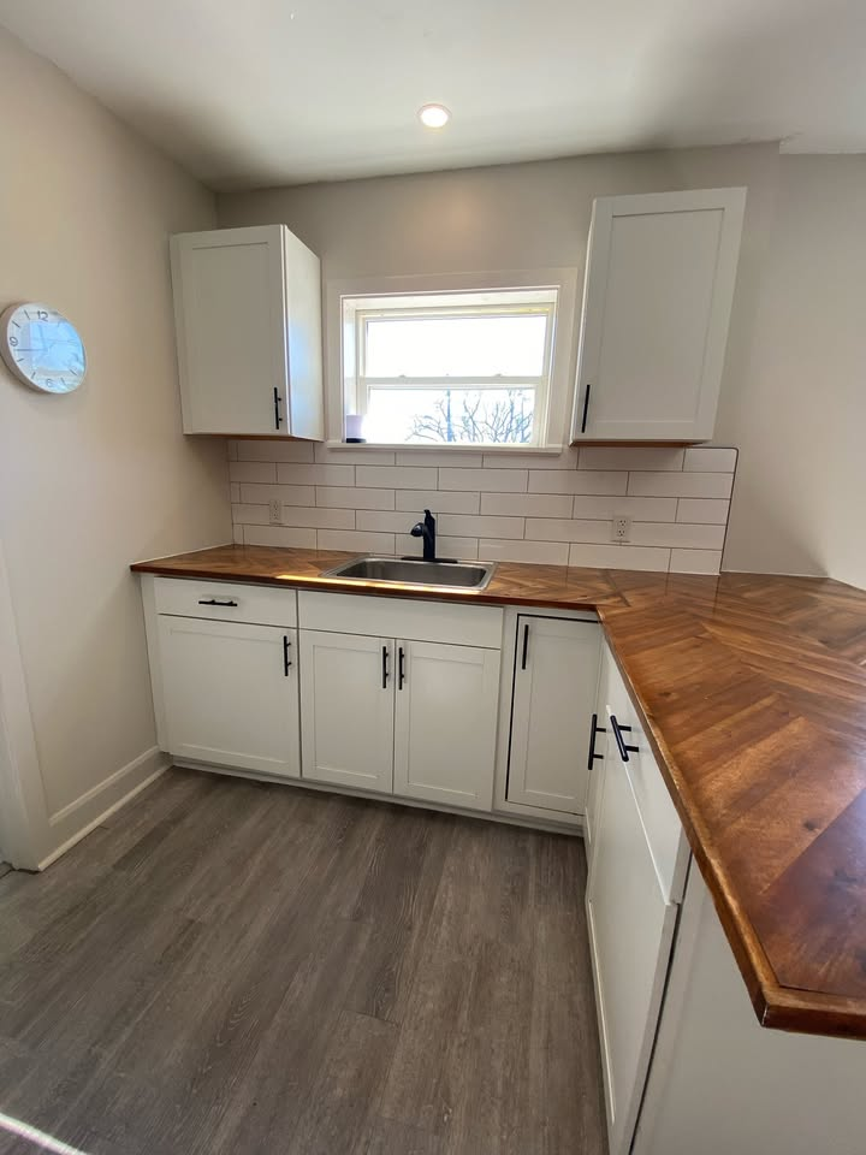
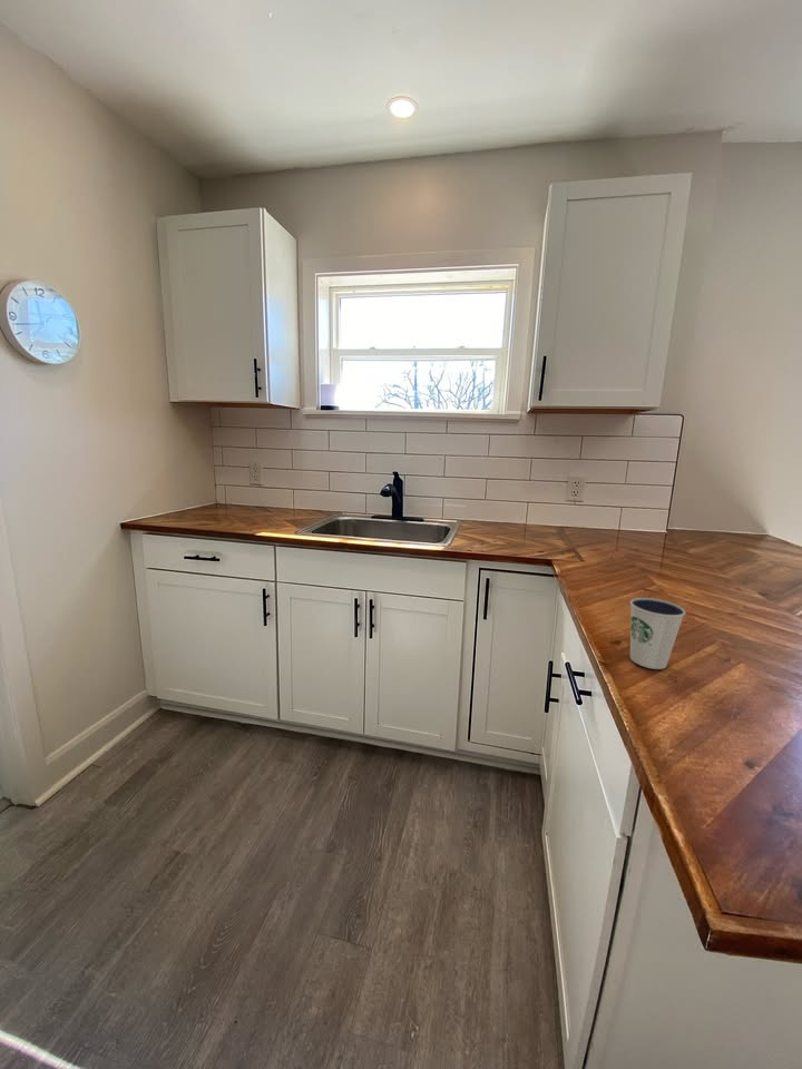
+ dixie cup [629,597,686,670]
